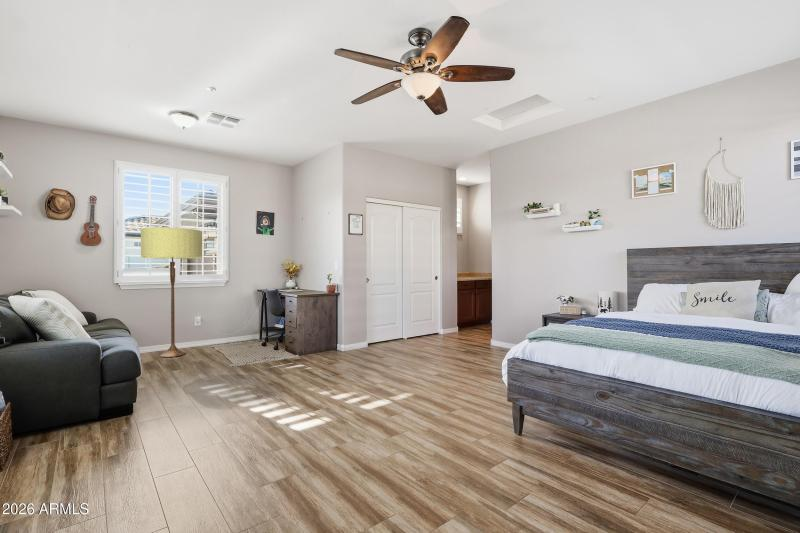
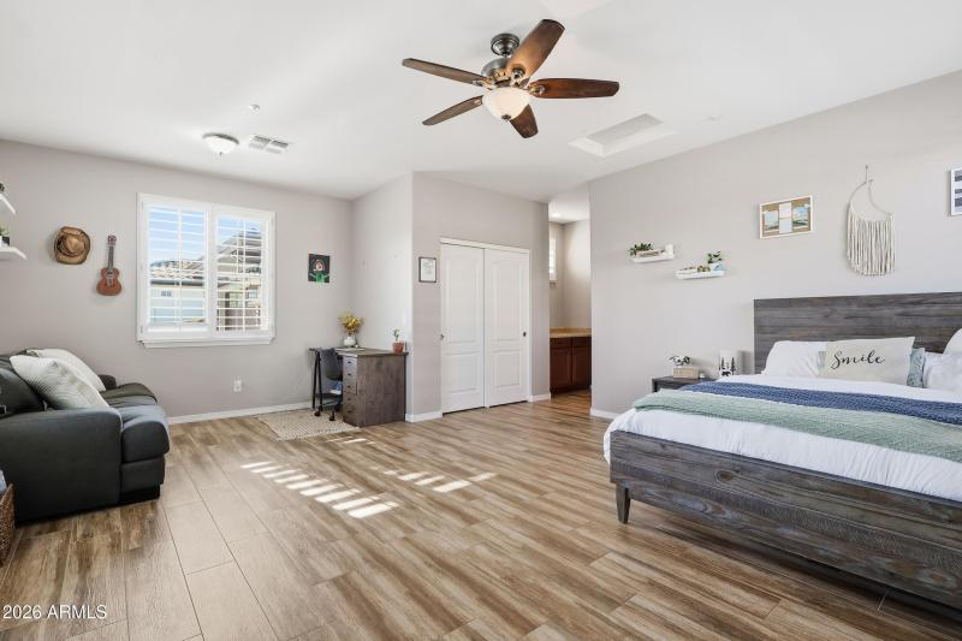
- floor lamp [140,226,203,358]
